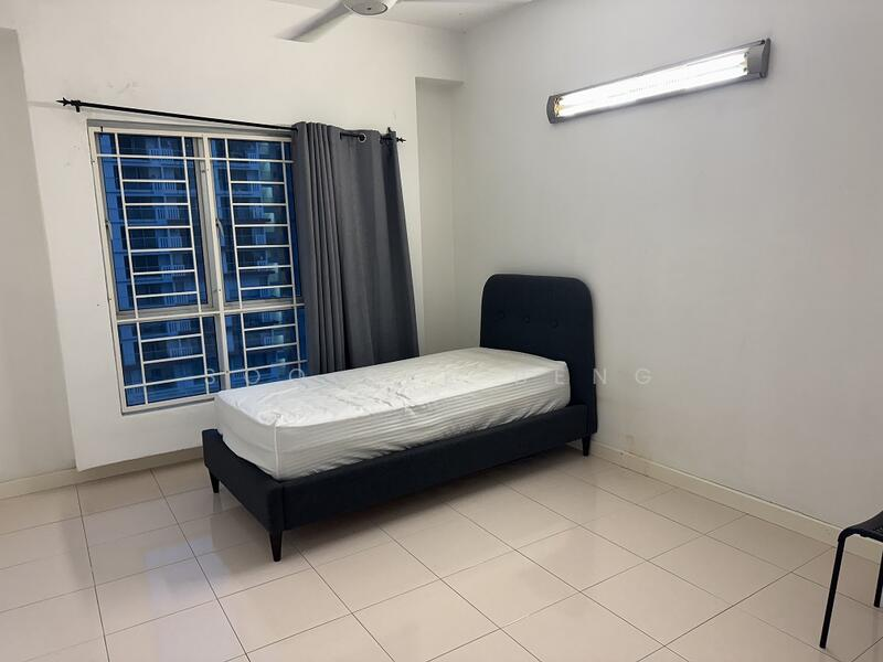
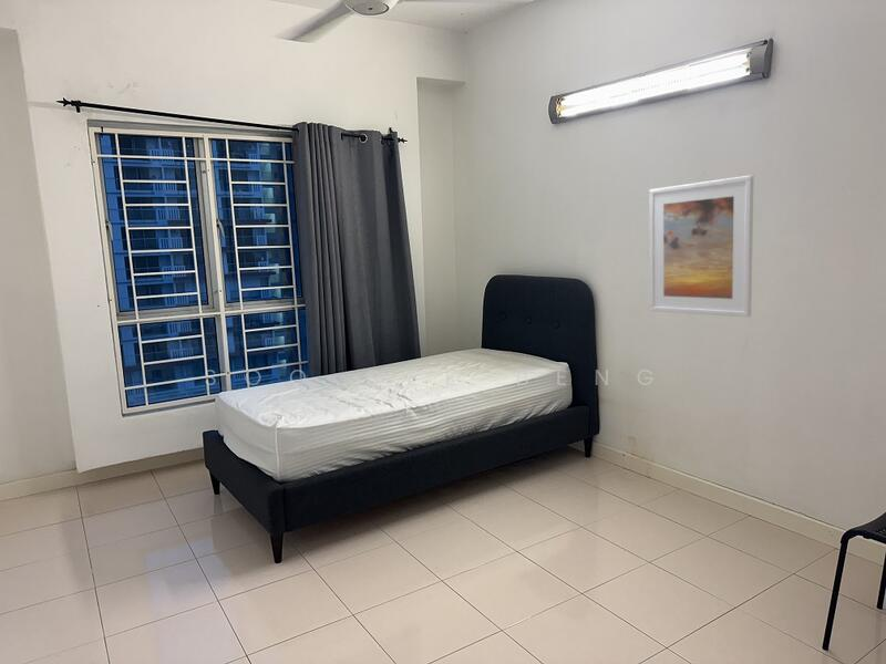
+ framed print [648,174,754,319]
